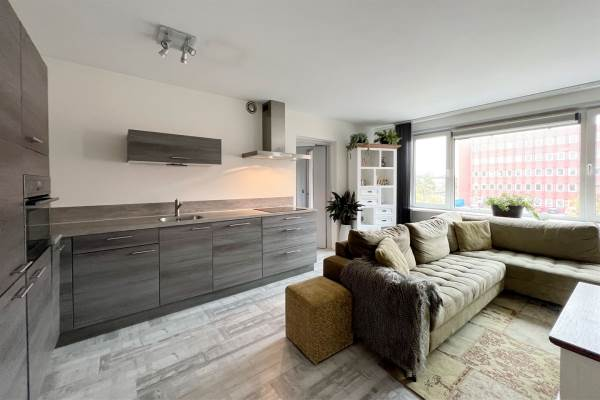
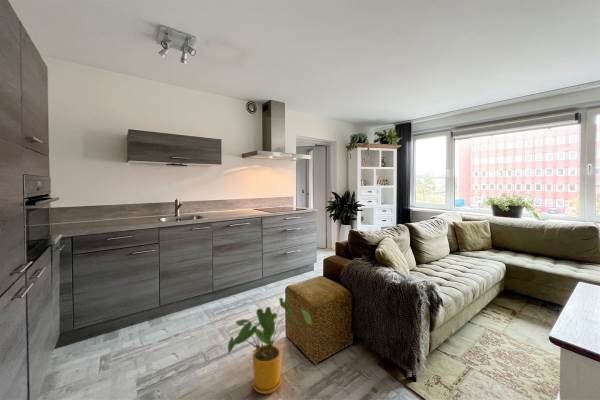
+ house plant [227,297,313,395]
